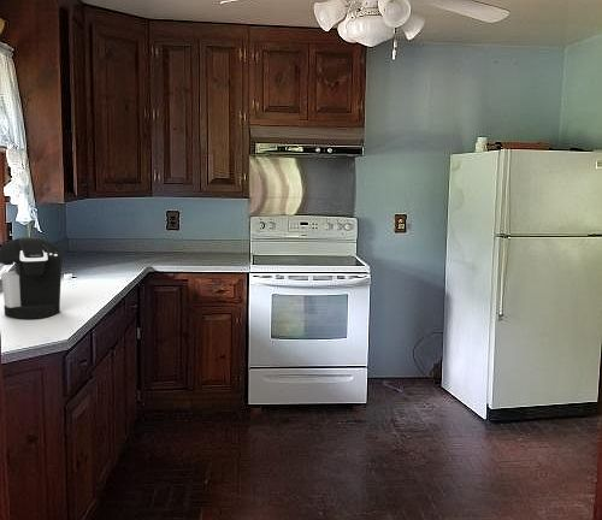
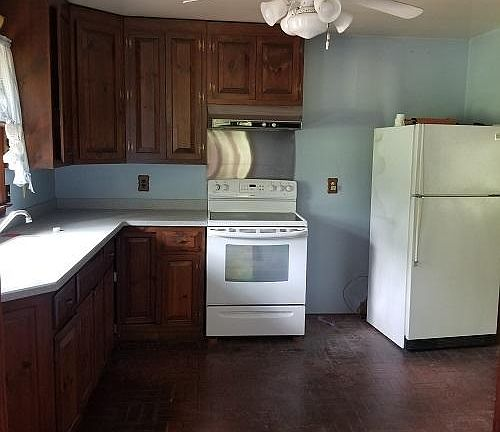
- coffee maker [0,236,63,320]
